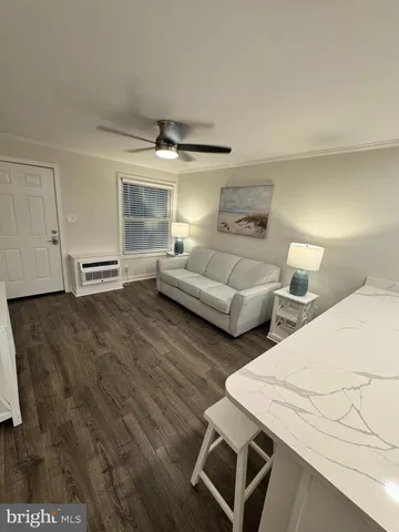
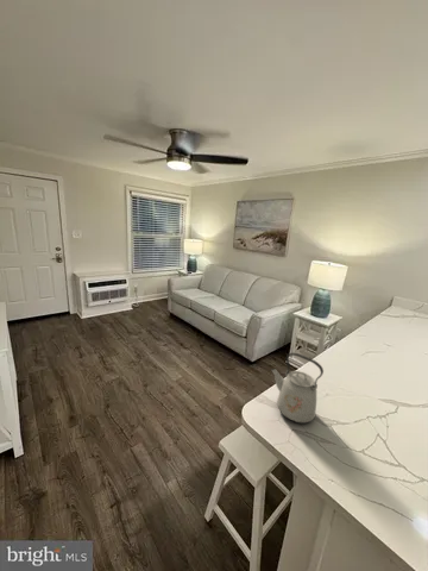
+ kettle [270,352,325,425]
